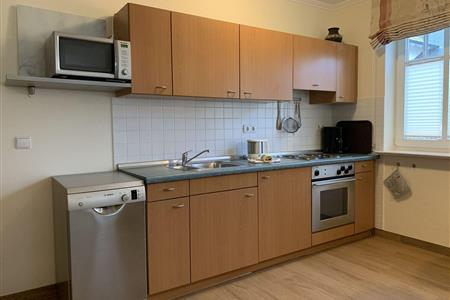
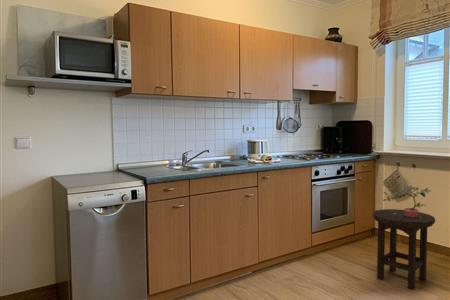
+ potted plant [382,184,432,218]
+ stool [372,208,436,290]
